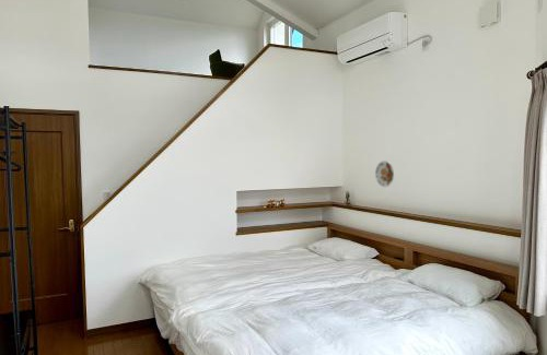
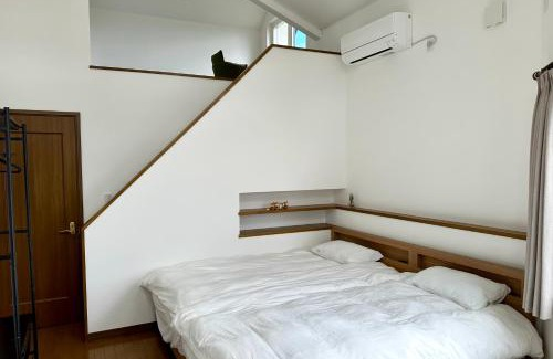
- decorative plate [374,159,395,188]
